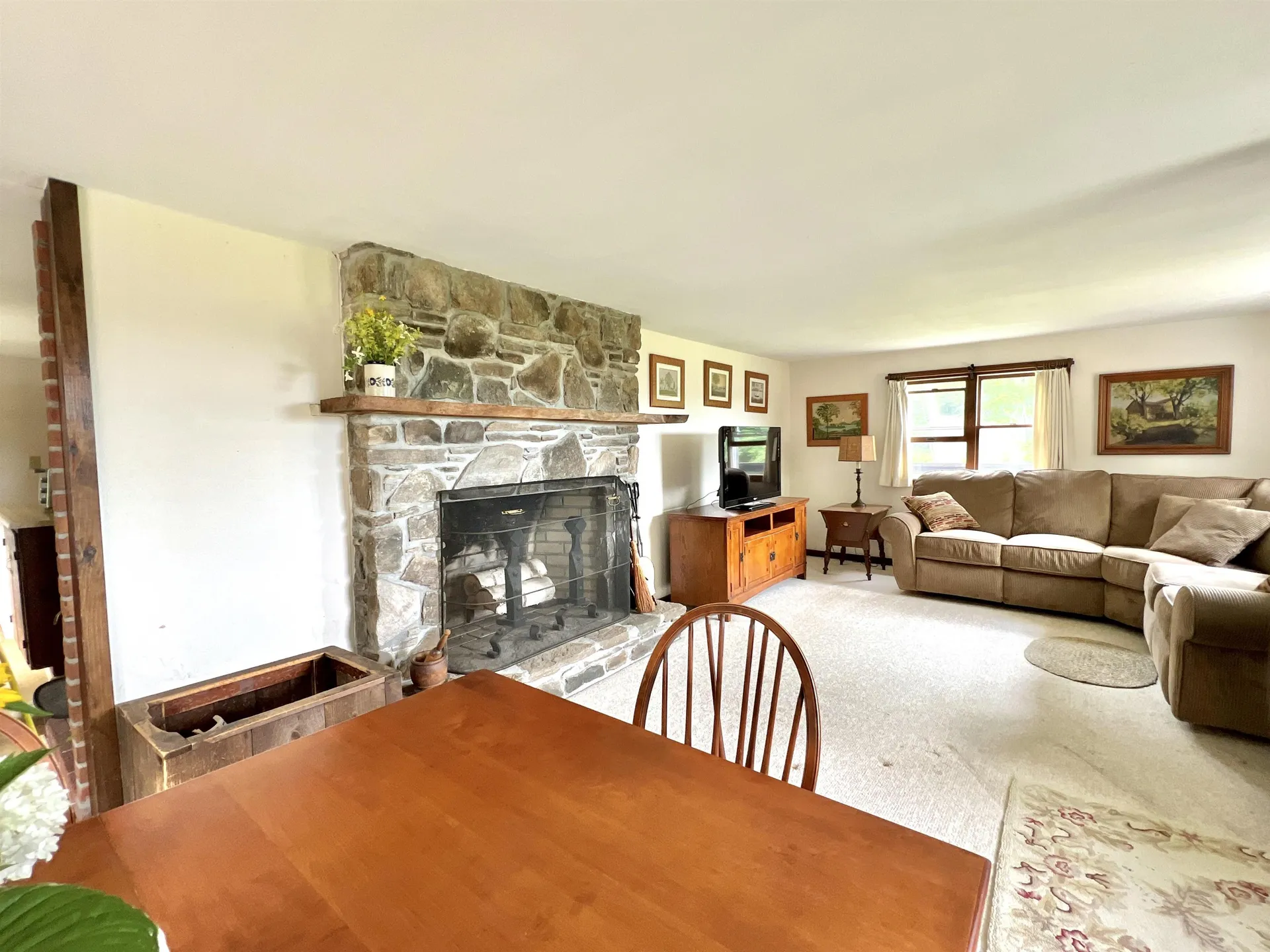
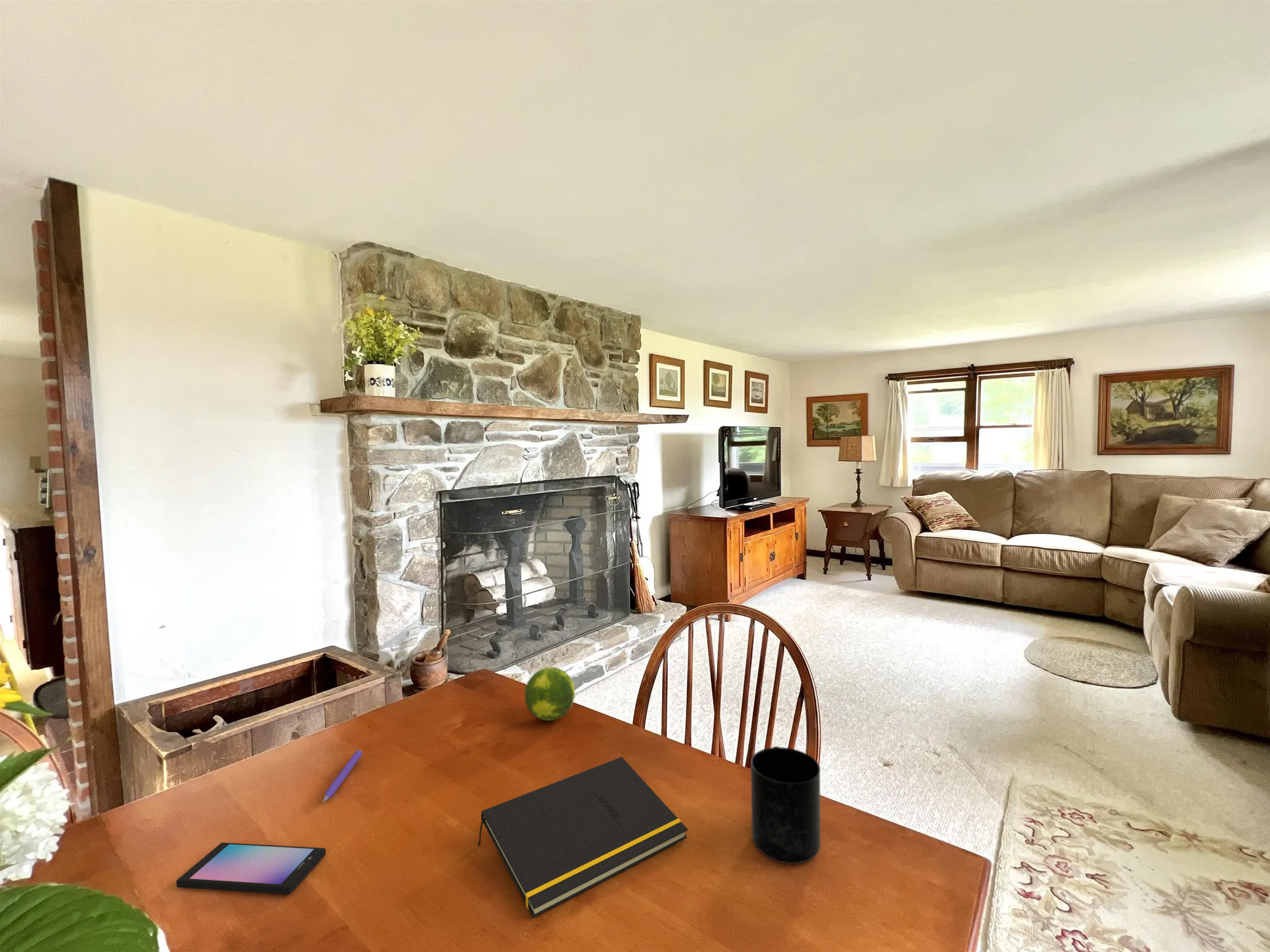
+ notepad [477,756,689,918]
+ mug [750,746,821,865]
+ fruit [524,666,575,721]
+ smartphone [176,842,326,895]
+ pen [322,750,362,803]
